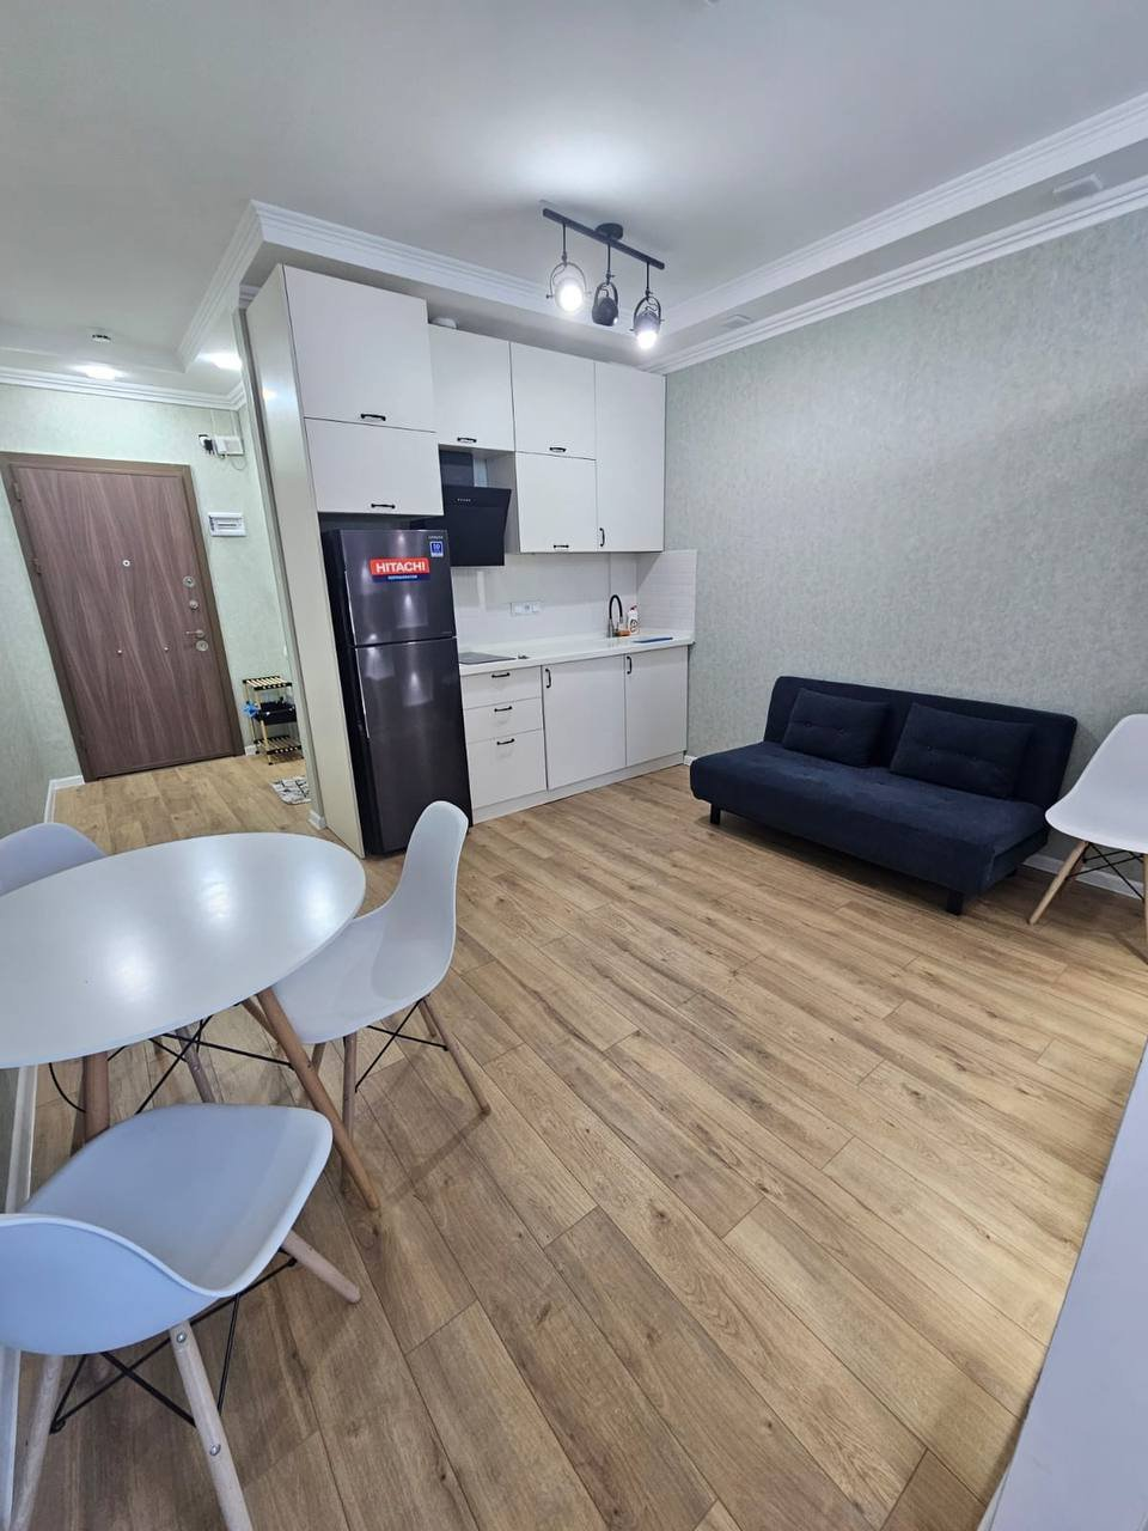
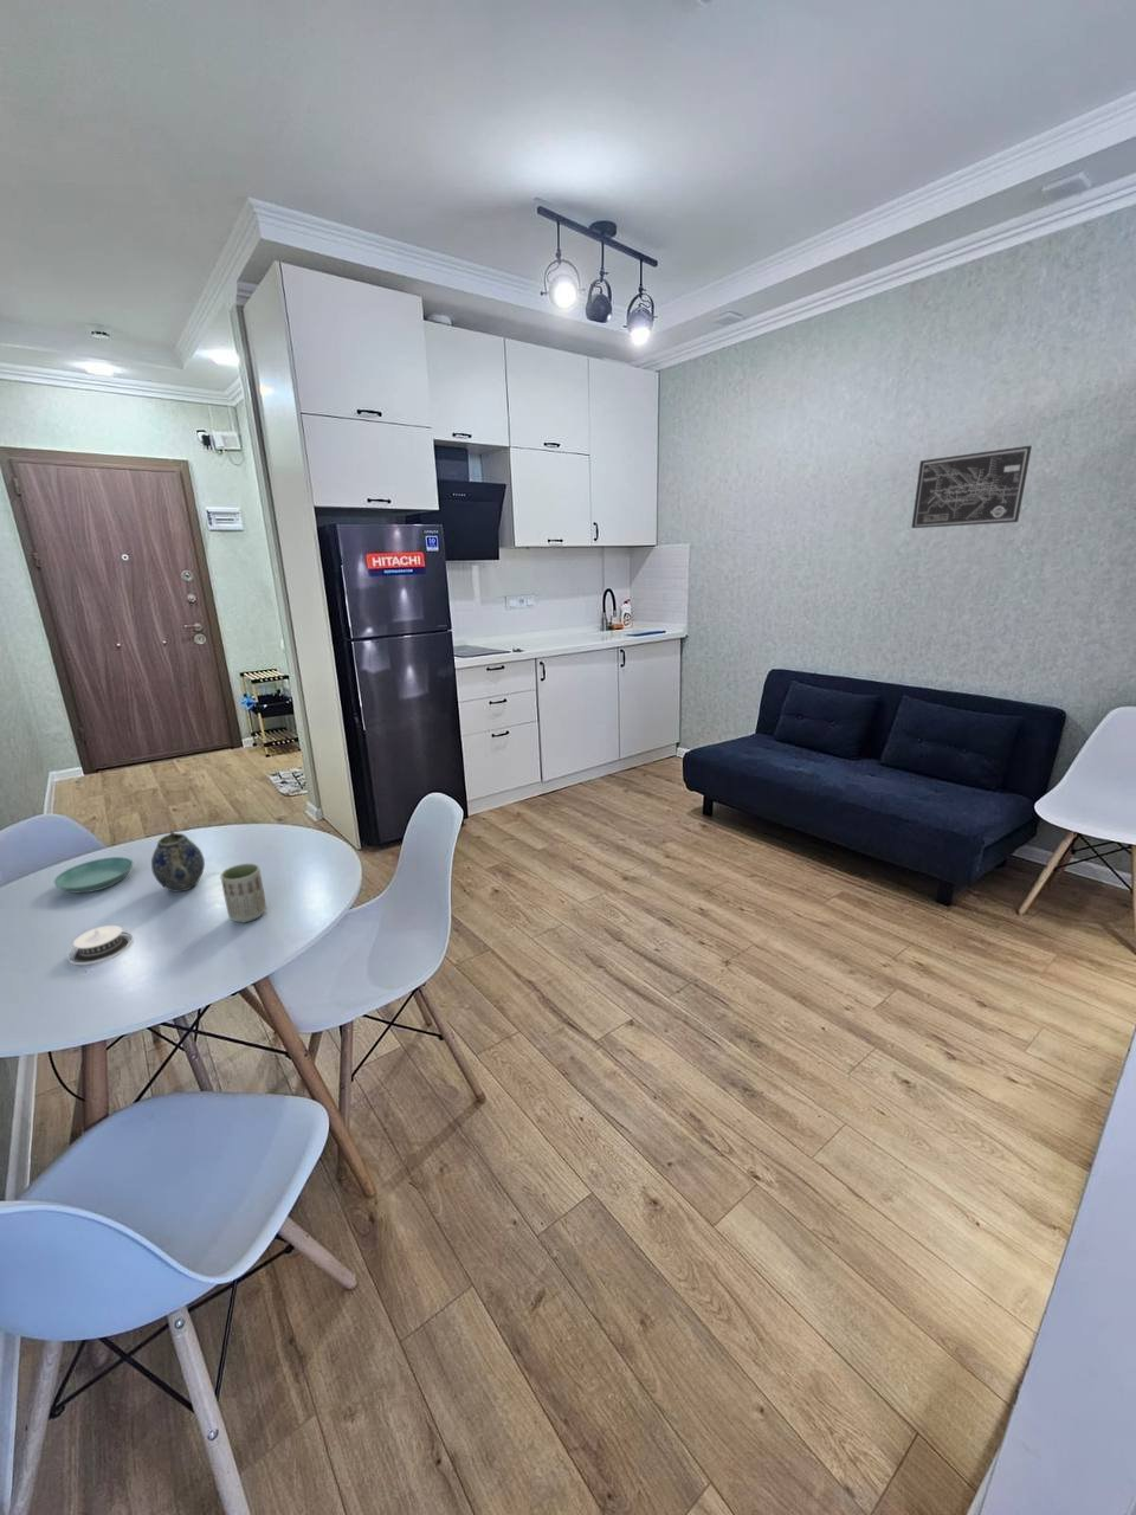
+ wall art [910,445,1033,530]
+ saucer [54,855,135,893]
+ teapot [150,830,206,892]
+ architectural model [67,925,135,966]
+ cup [218,862,267,923]
